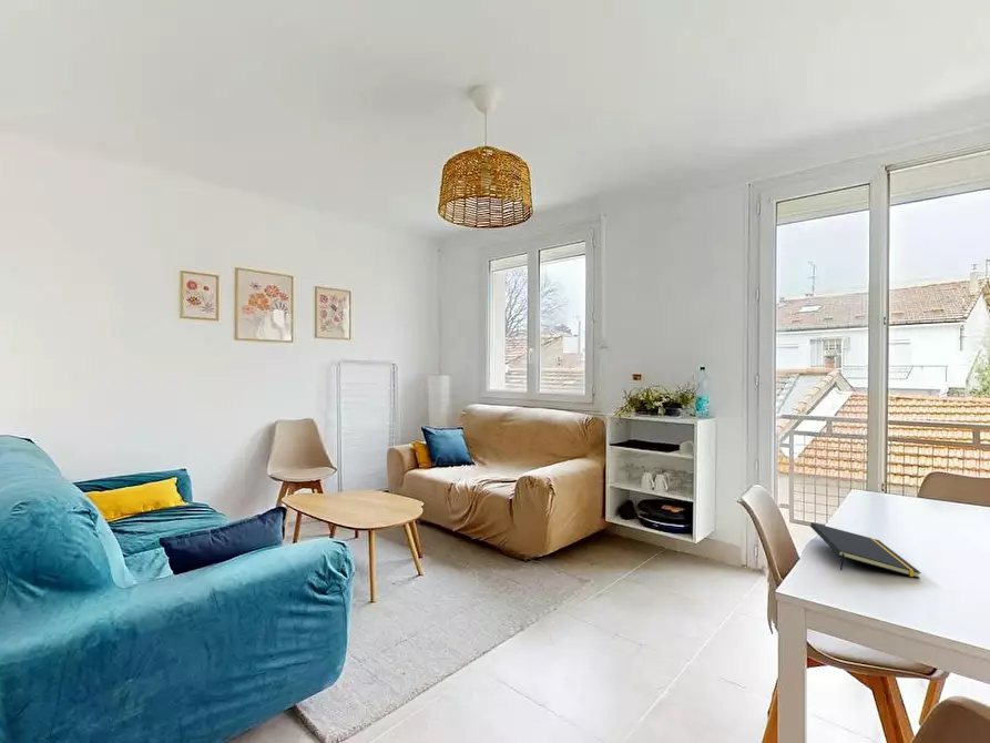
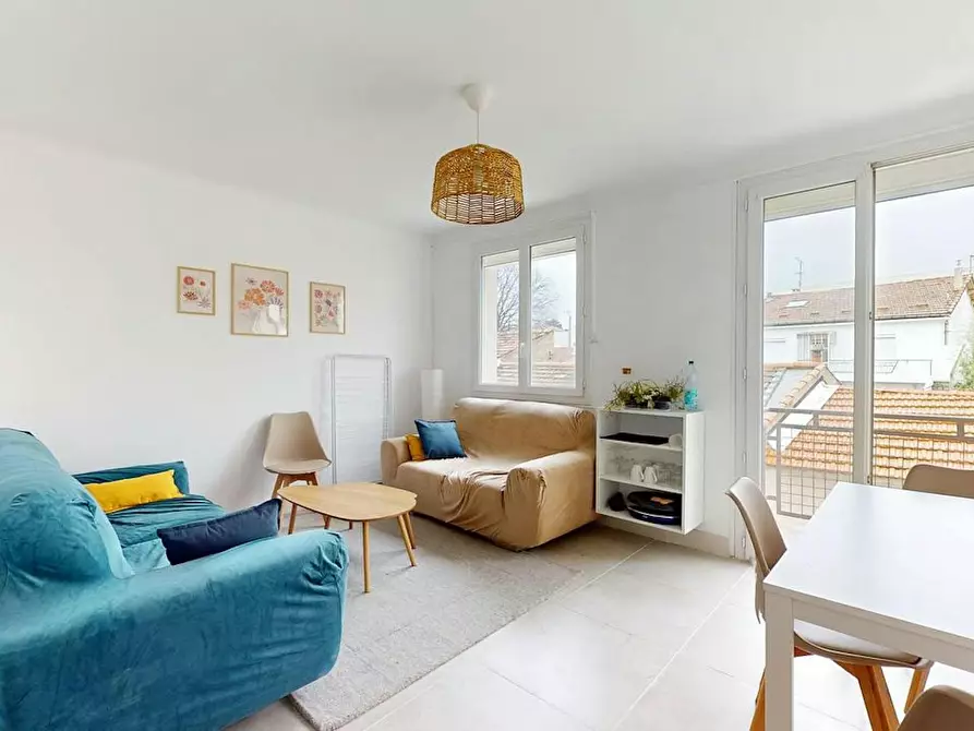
- notepad [809,521,922,579]
